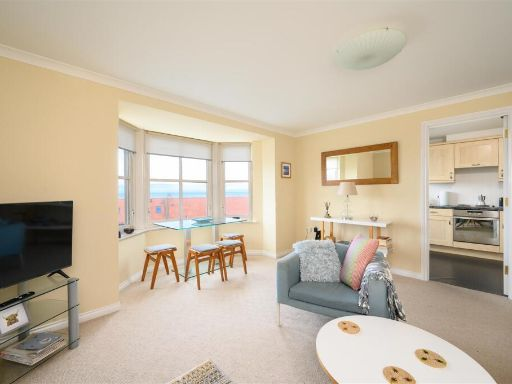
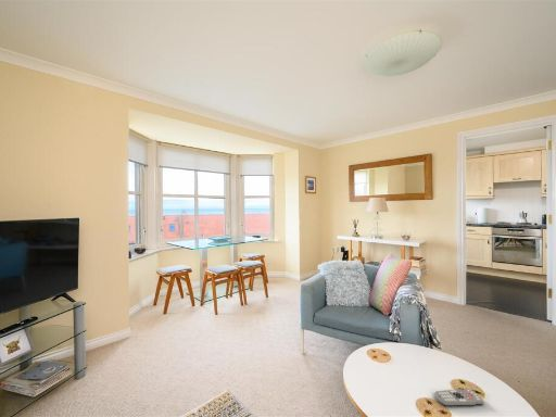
+ remote control [433,388,485,407]
